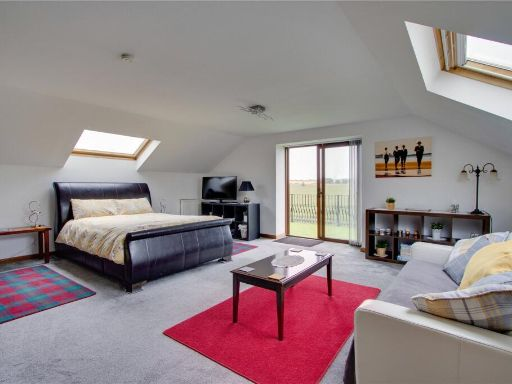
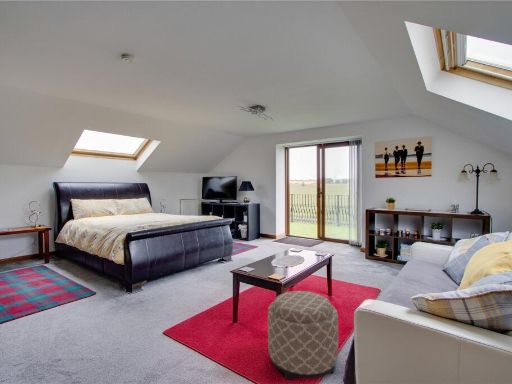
+ ottoman [267,290,339,381]
